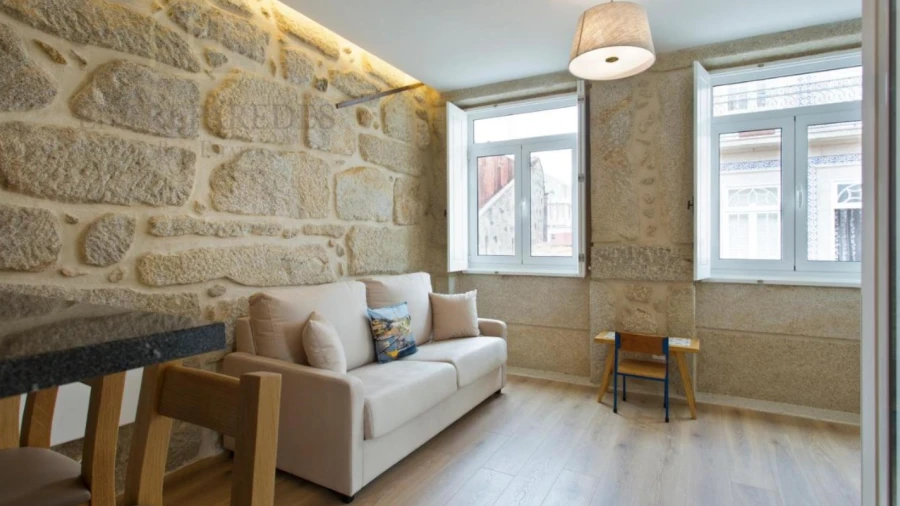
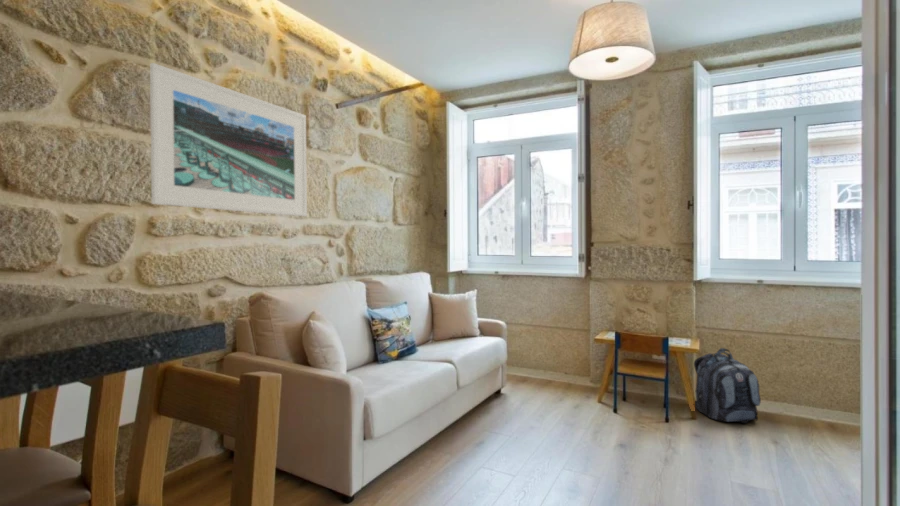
+ backpack [693,347,762,424]
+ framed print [149,62,308,217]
